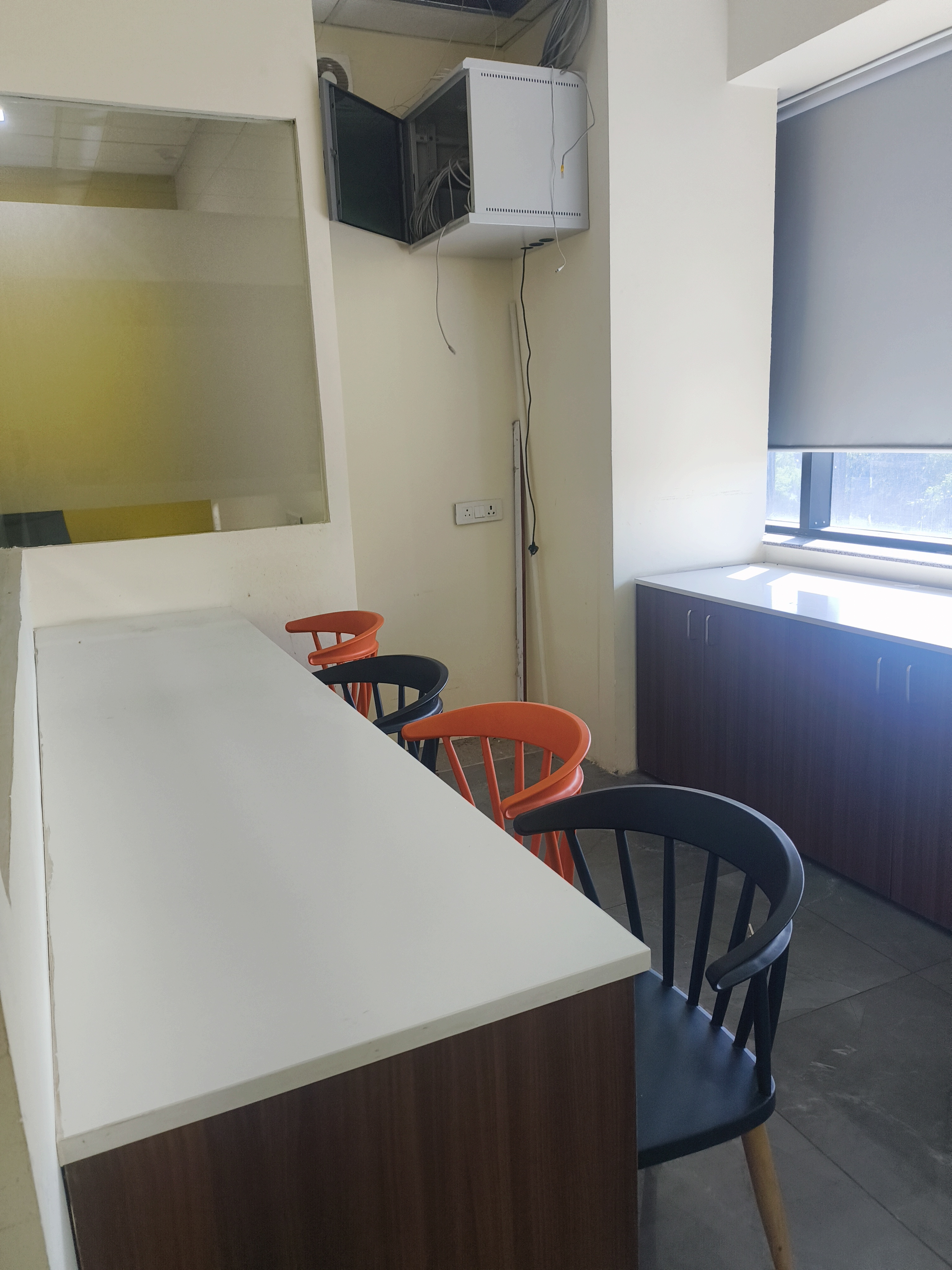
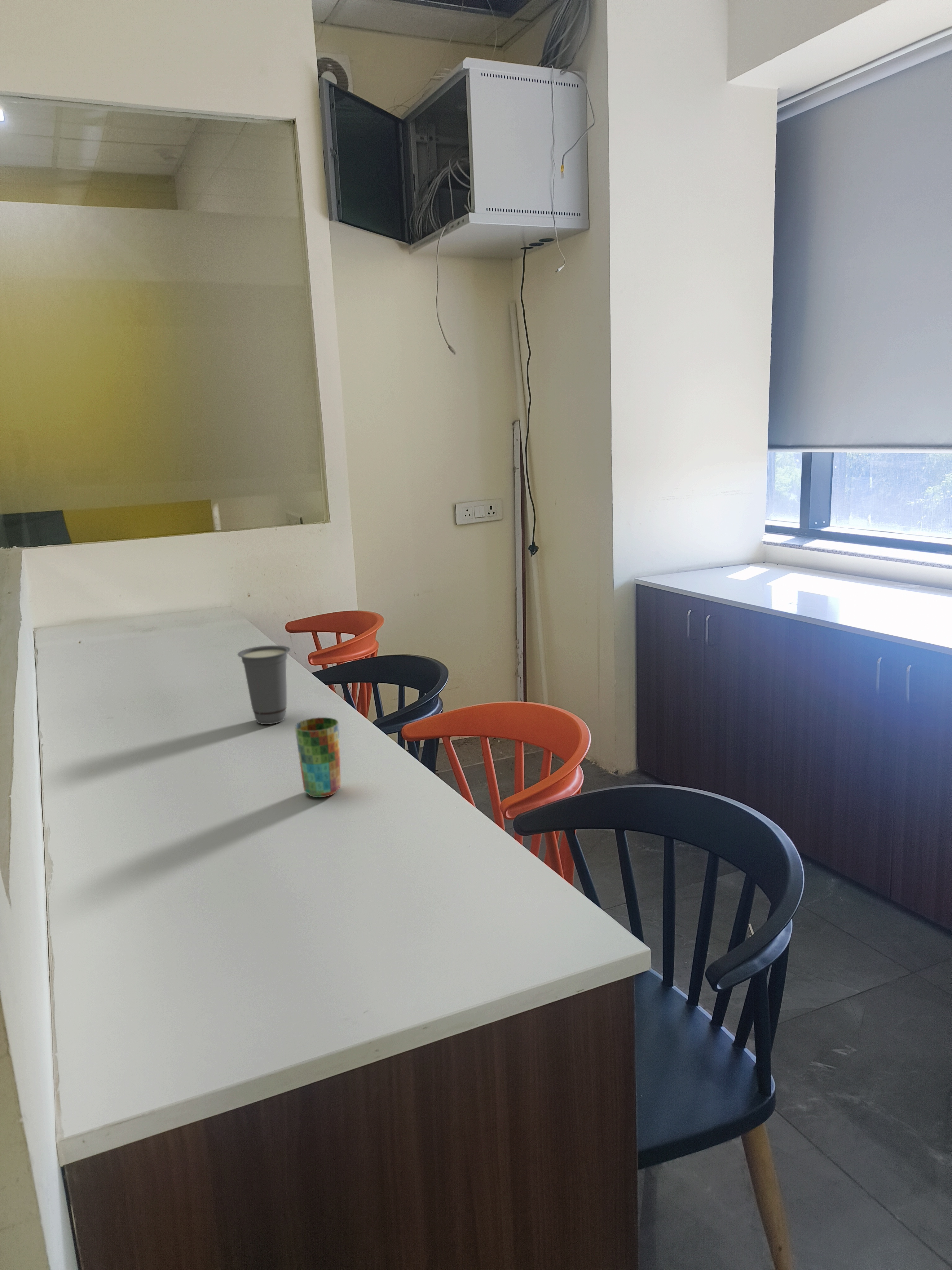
+ cup [294,717,341,798]
+ cup [237,645,290,725]
